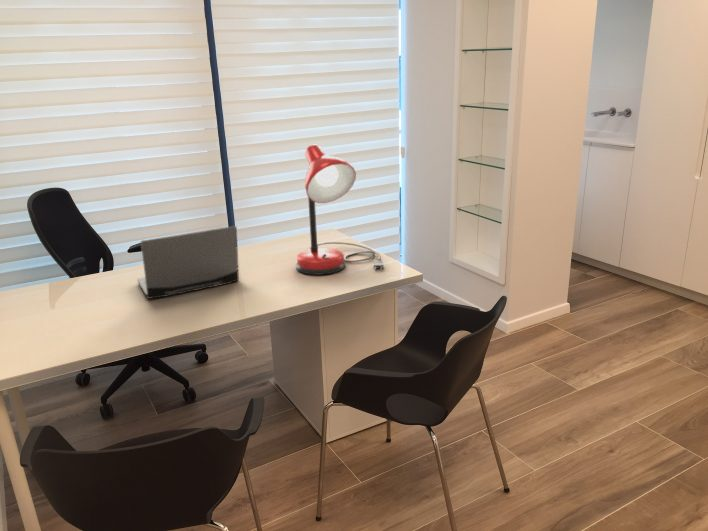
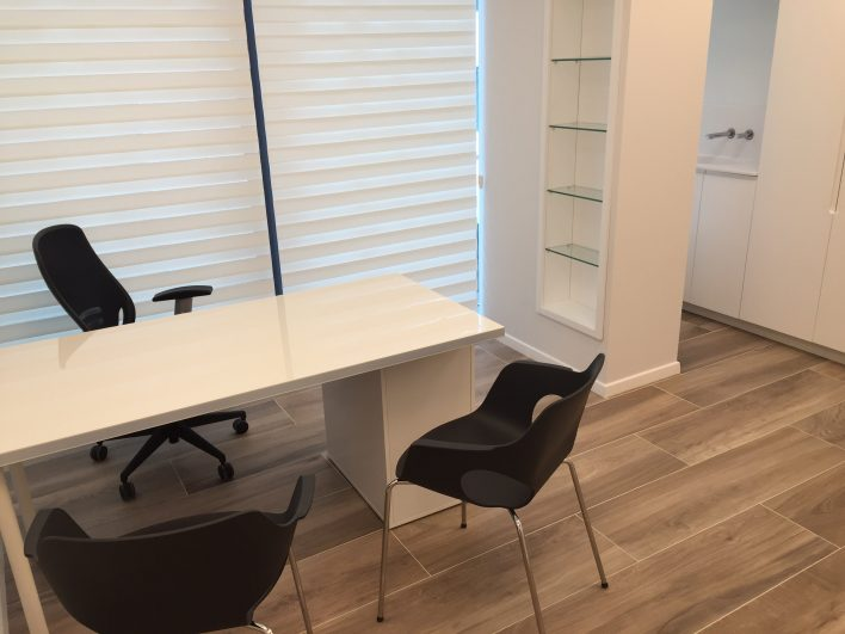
- desk lamp [295,144,385,276]
- laptop computer [136,225,240,300]
